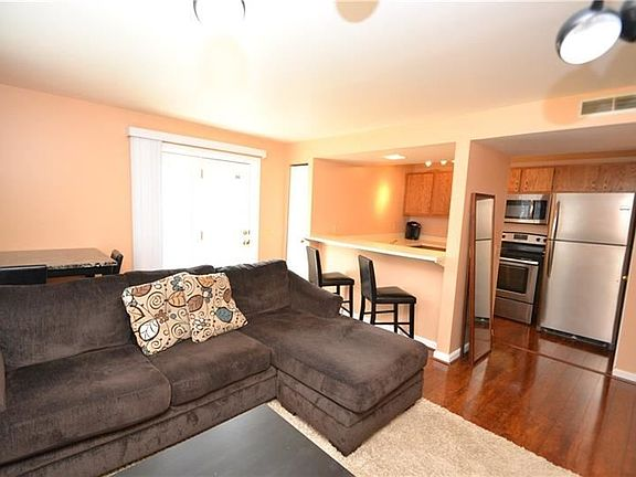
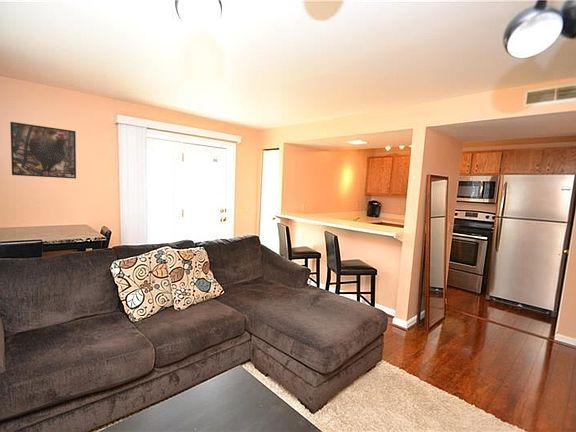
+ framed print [9,121,77,179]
